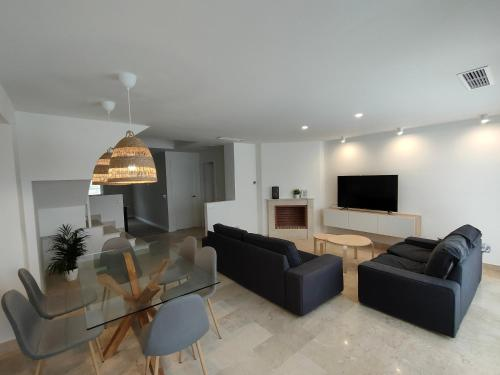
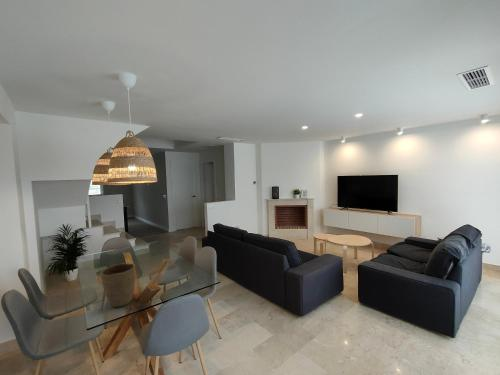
+ vase [100,263,136,308]
